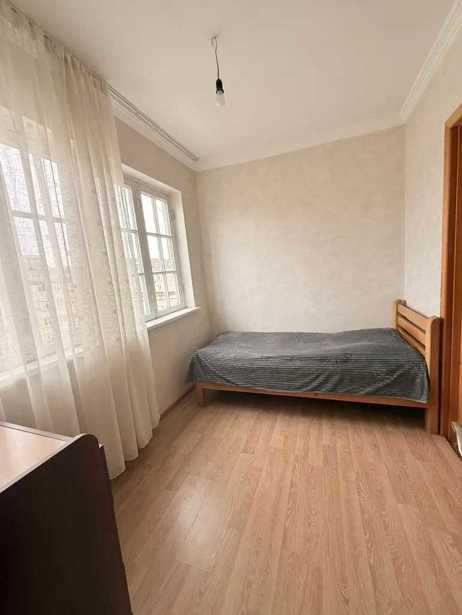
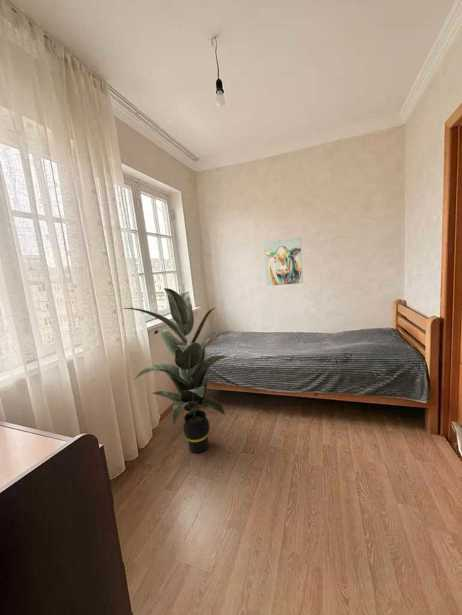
+ wall art [263,236,304,287]
+ indoor plant [118,287,231,454]
